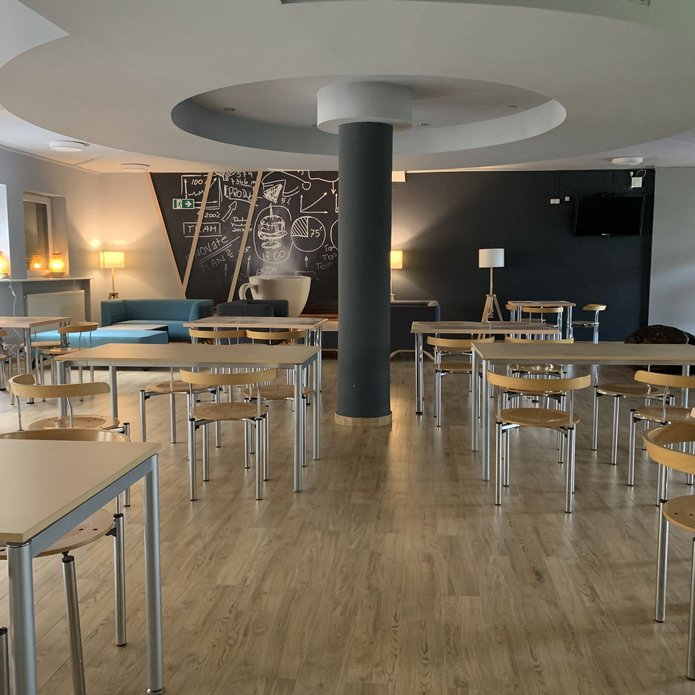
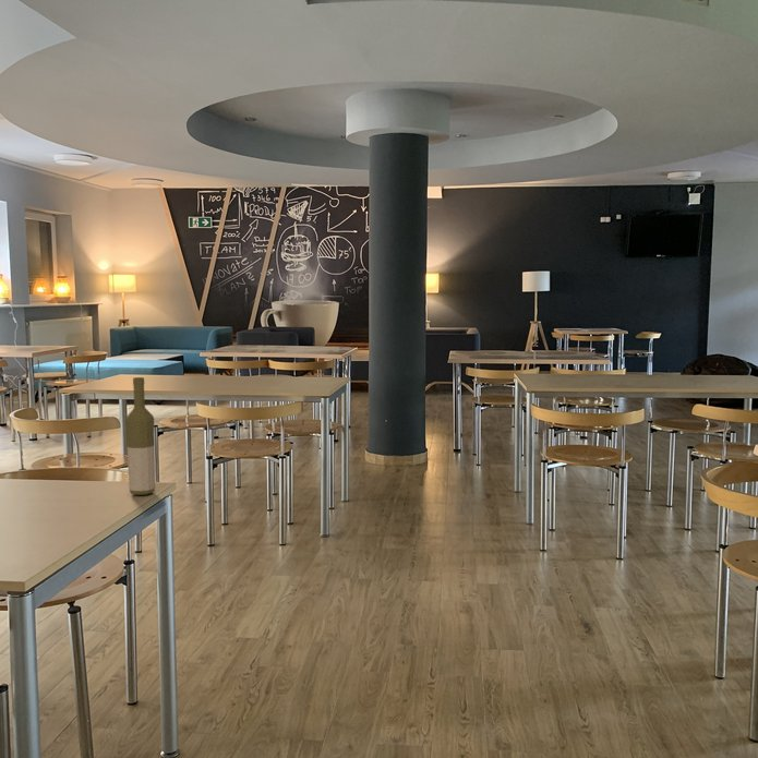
+ bottle [124,376,156,496]
